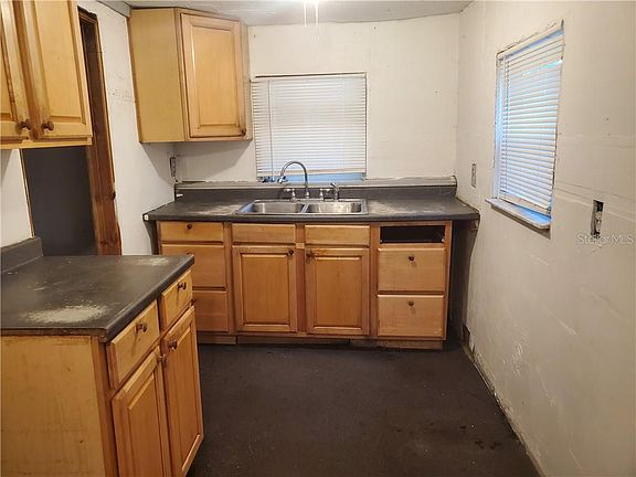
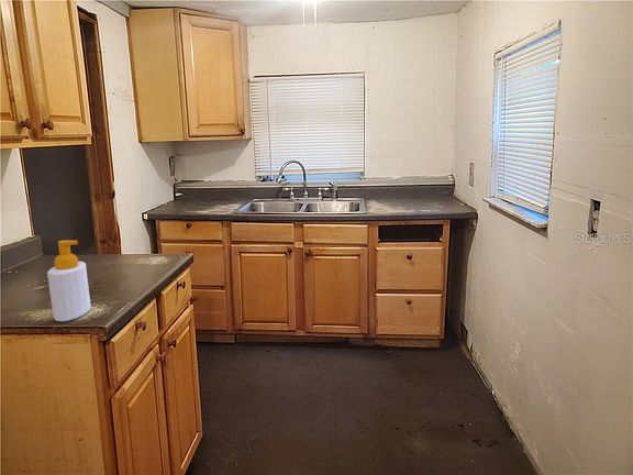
+ soap bottle [46,240,91,322]
